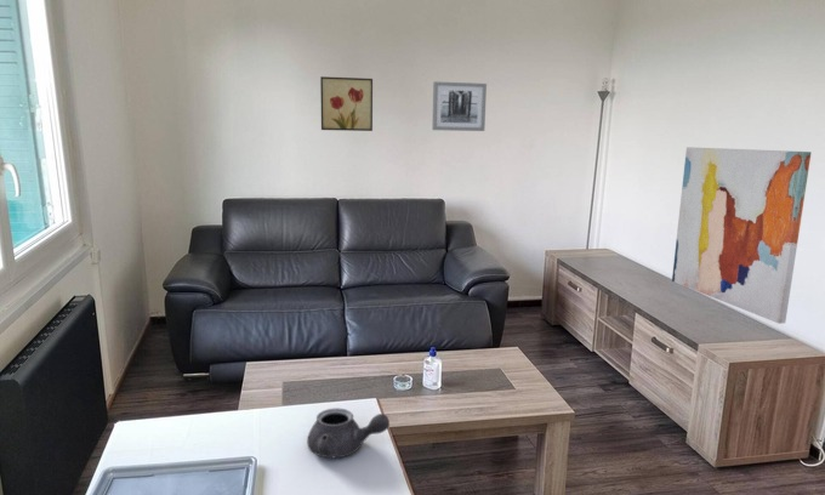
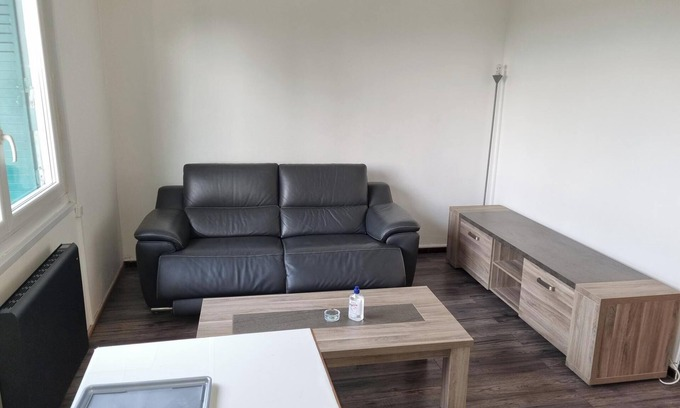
- wall art [319,75,374,132]
- wall art [431,80,488,132]
- wall art [671,146,812,325]
- teapot [306,406,391,459]
